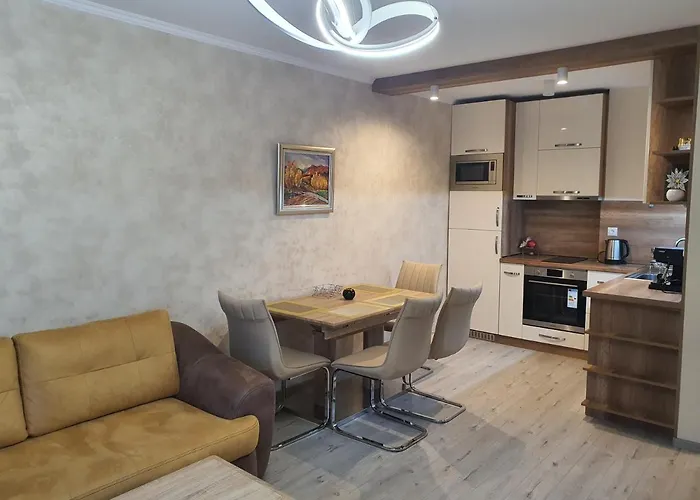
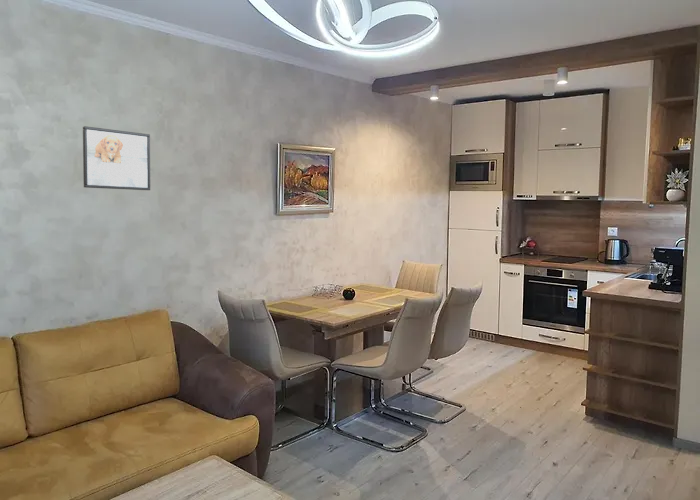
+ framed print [82,125,151,191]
